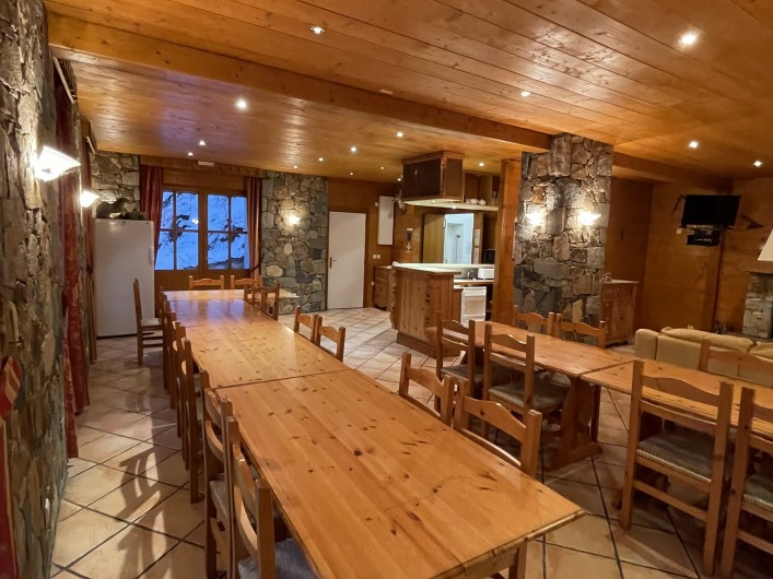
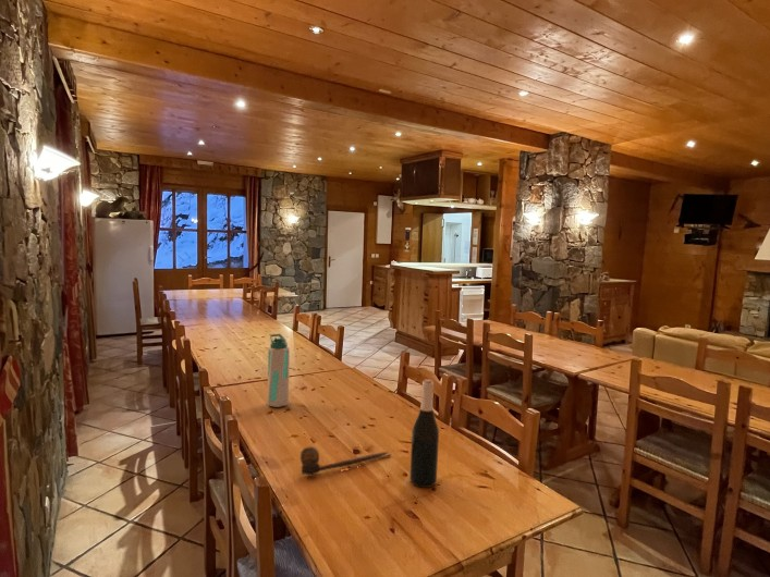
+ wine bottle [408,378,440,489]
+ spoon [300,446,392,476]
+ water bottle [266,333,291,408]
